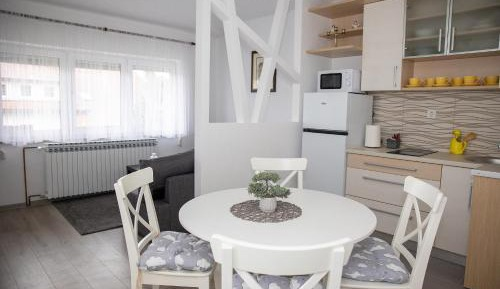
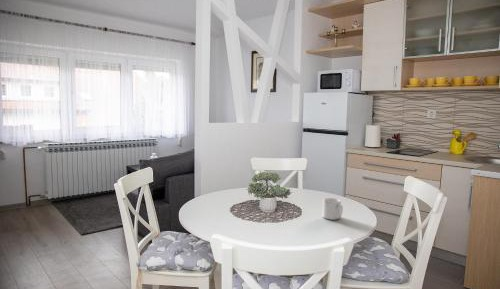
+ mug [322,197,344,221]
